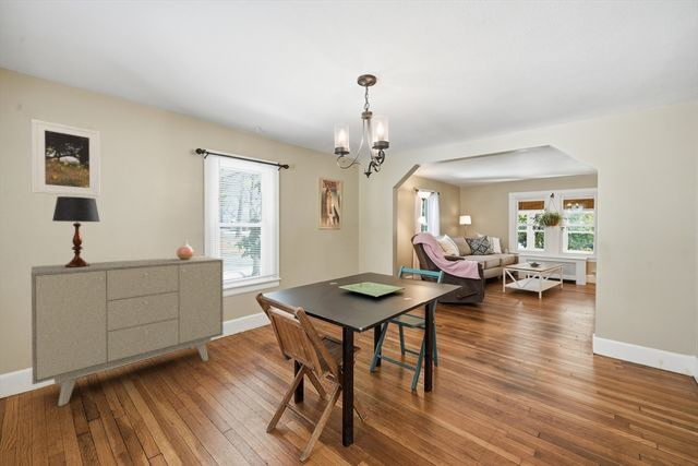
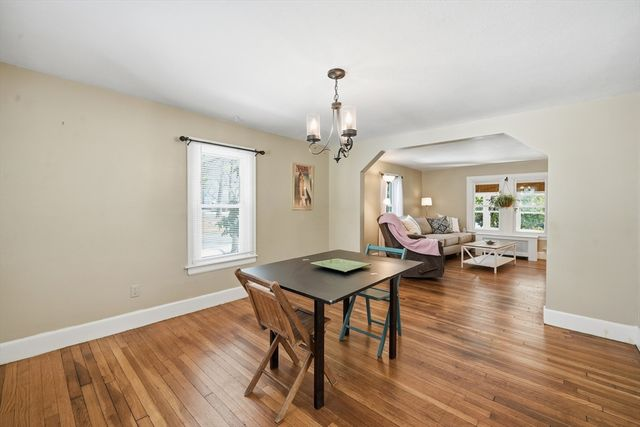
- vase [176,239,195,260]
- sideboard [29,255,225,407]
- table lamp [51,195,100,267]
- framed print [31,118,101,198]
